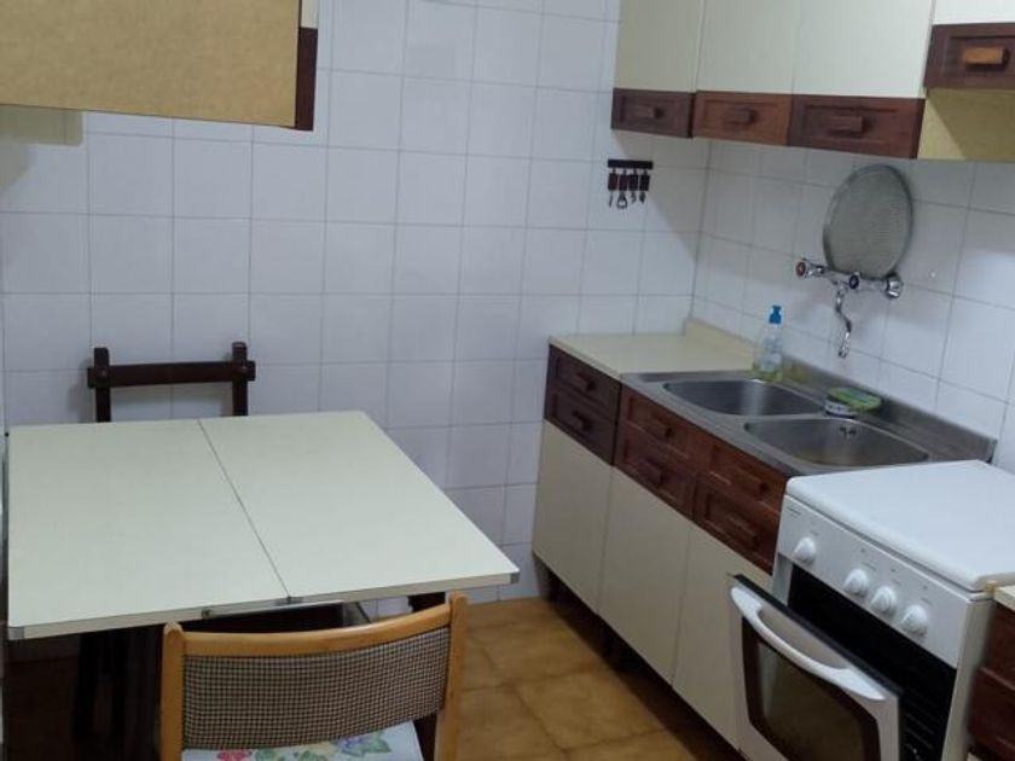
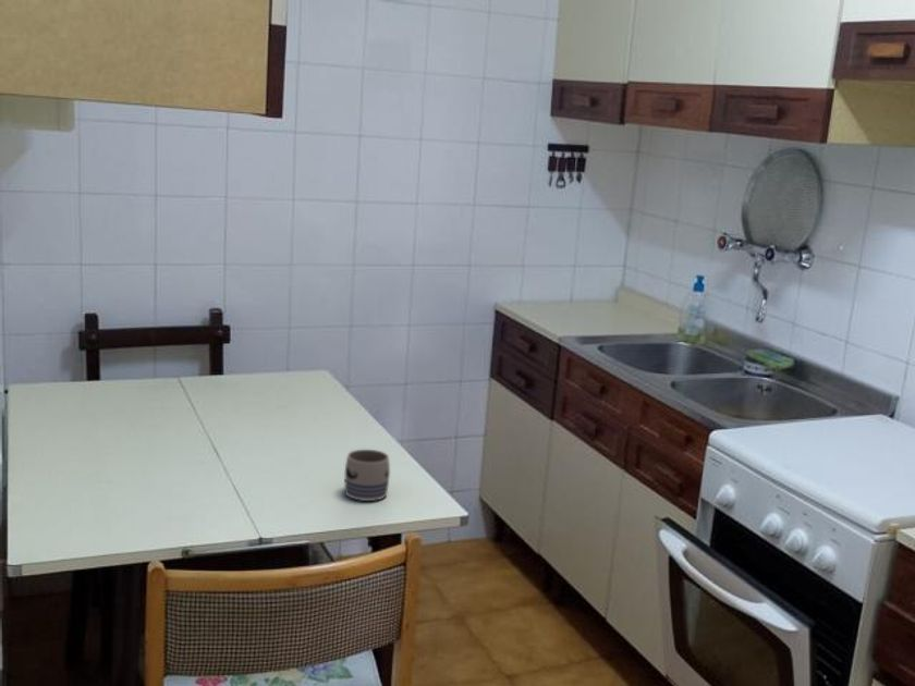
+ mug [344,449,391,502]
